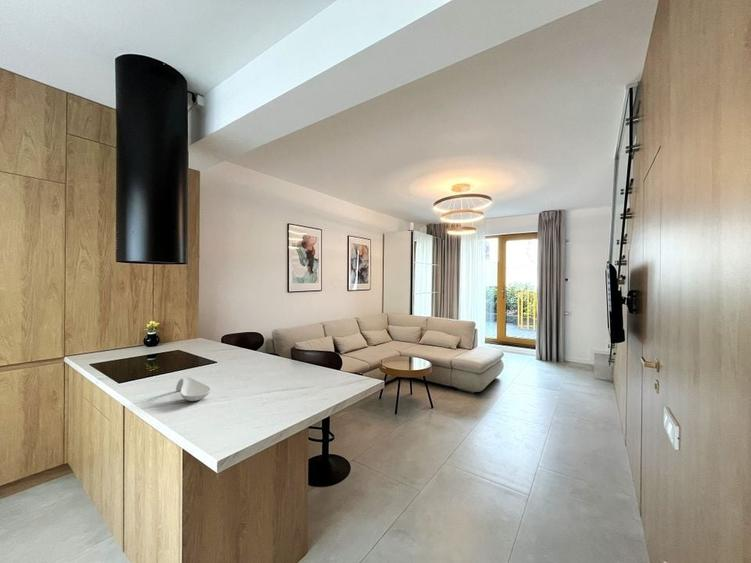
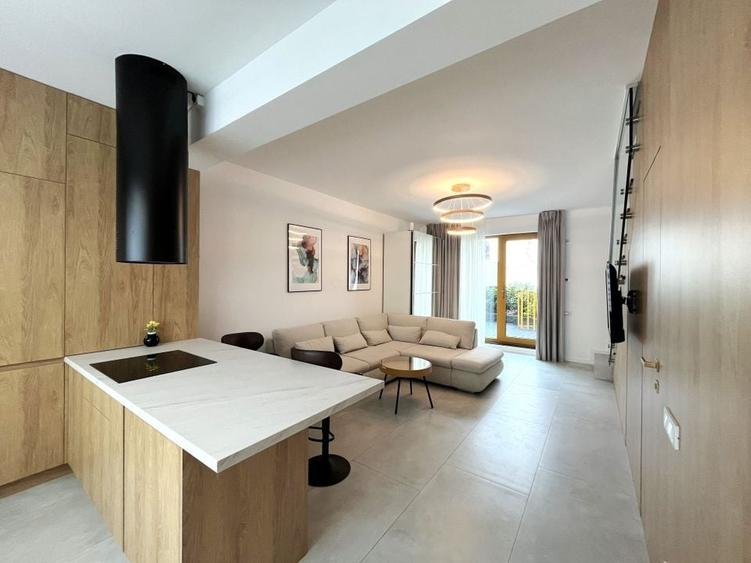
- spoon rest [175,376,212,402]
